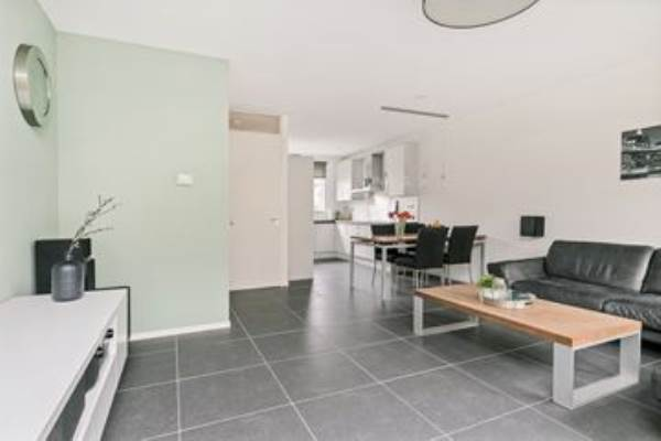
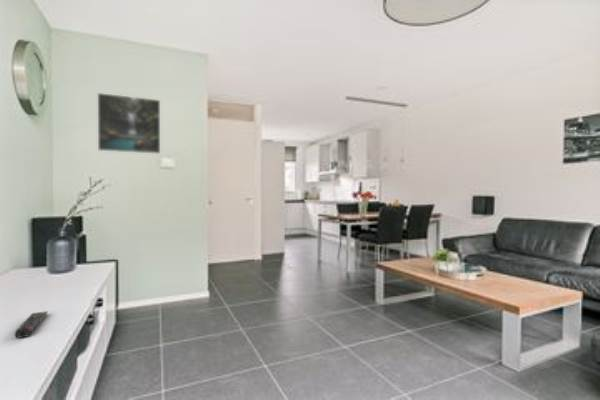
+ remote control [13,310,49,339]
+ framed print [96,92,161,155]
